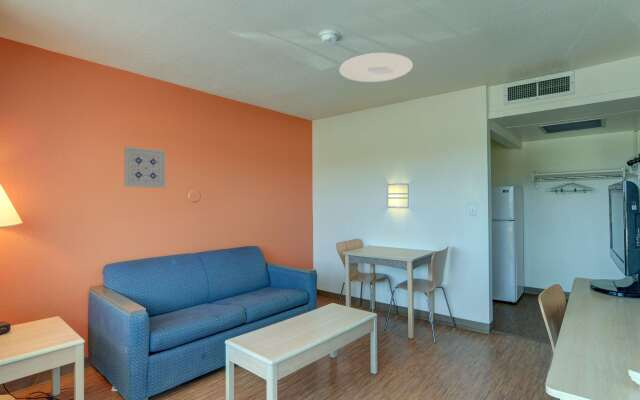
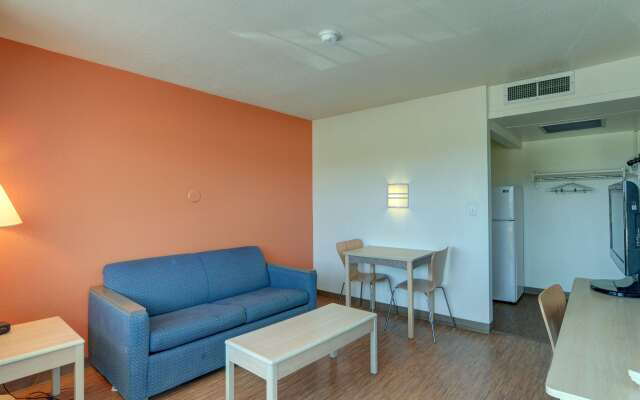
- wall art [123,145,166,189]
- ceiling light [338,52,414,83]
